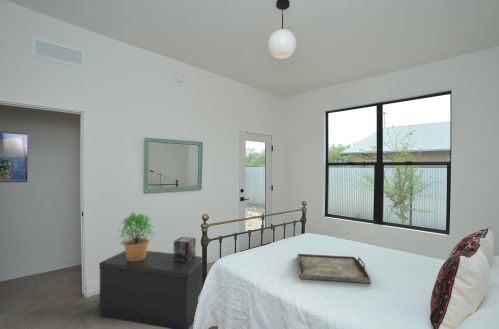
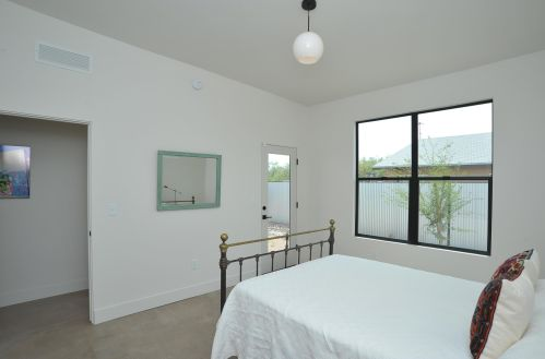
- potted plant [117,211,156,261]
- decorative box [173,236,197,261]
- bench [98,250,204,329]
- serving tray [296,253,372,284]
